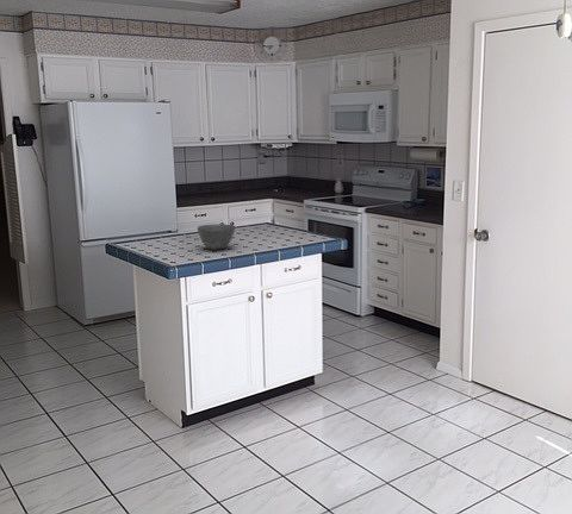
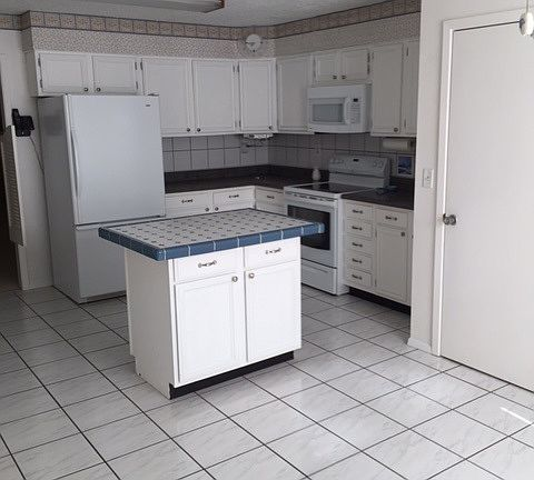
- bowl [197,224,237,251]
